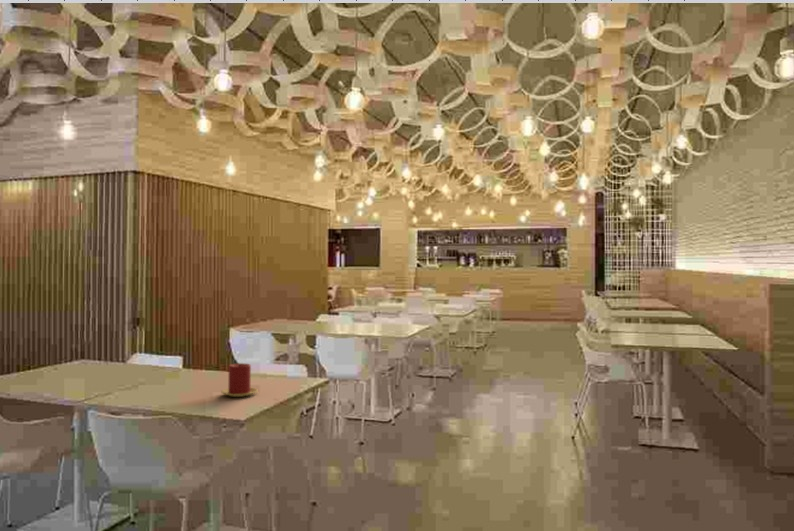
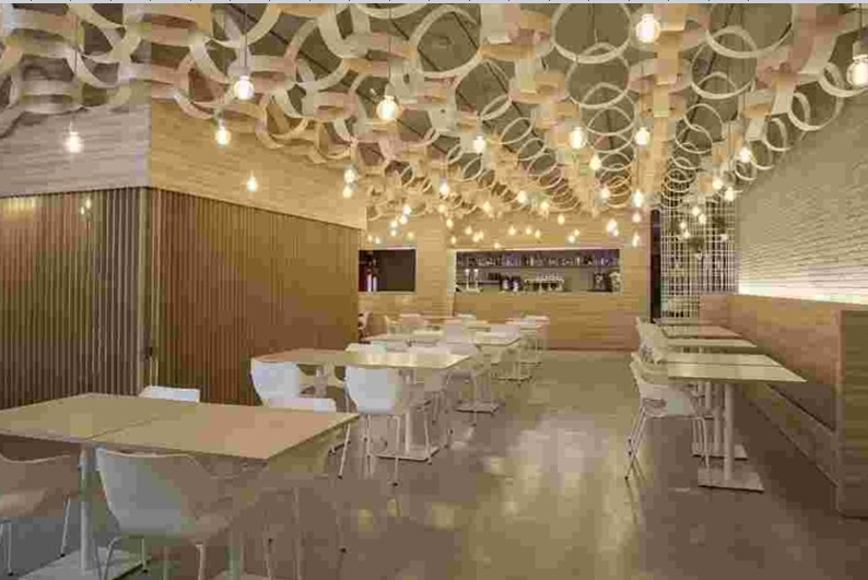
- candle [220,362,259,398]
